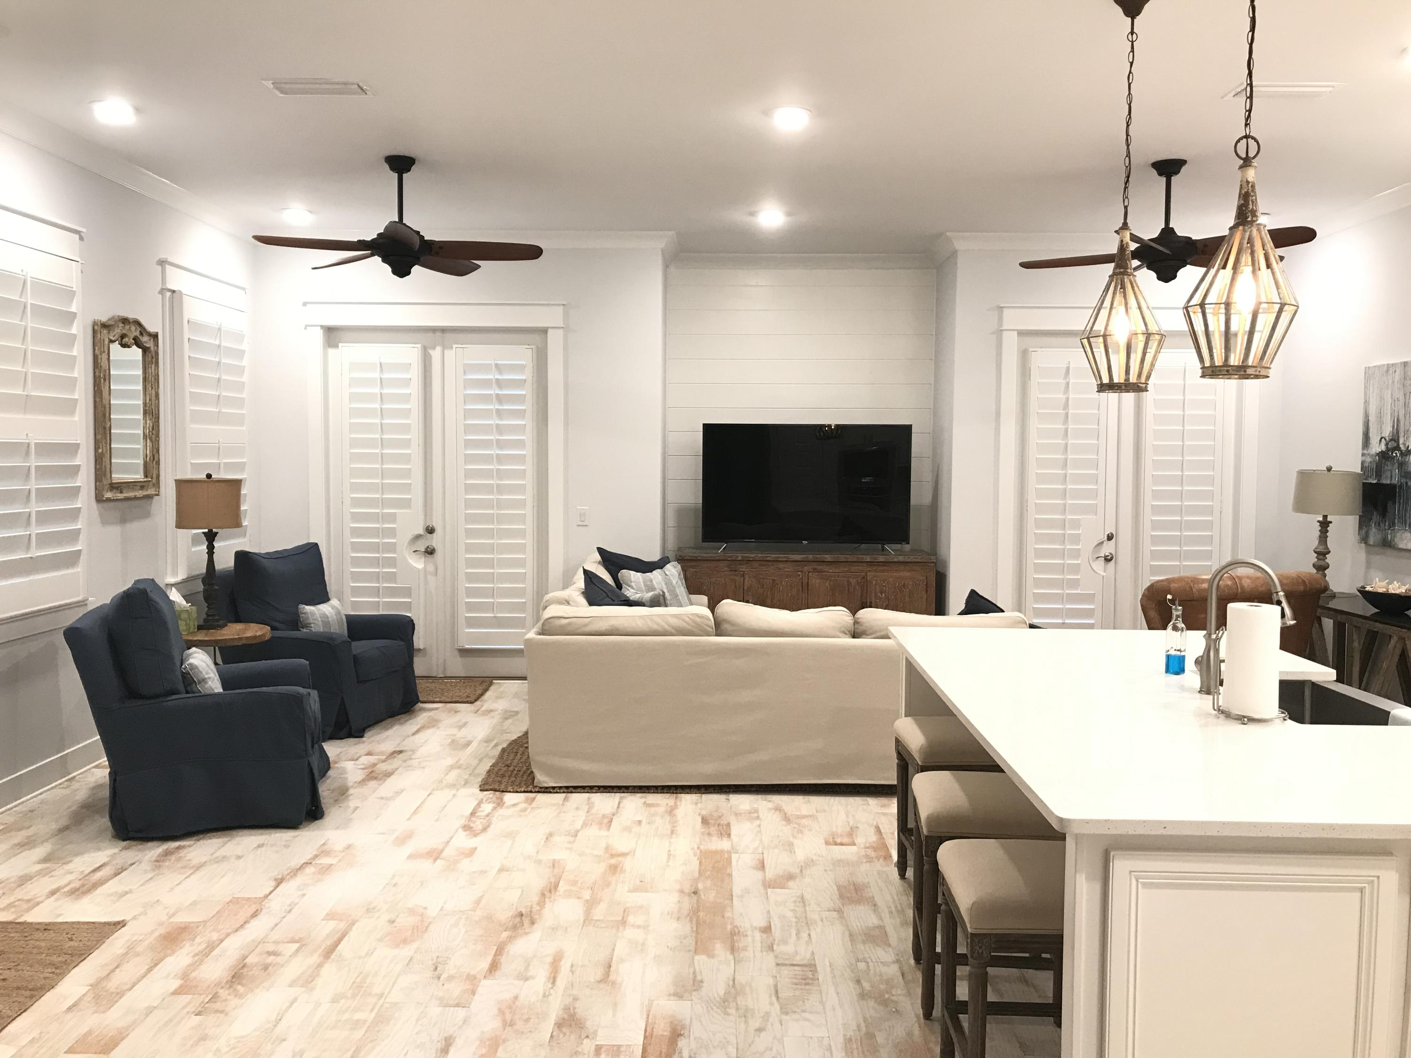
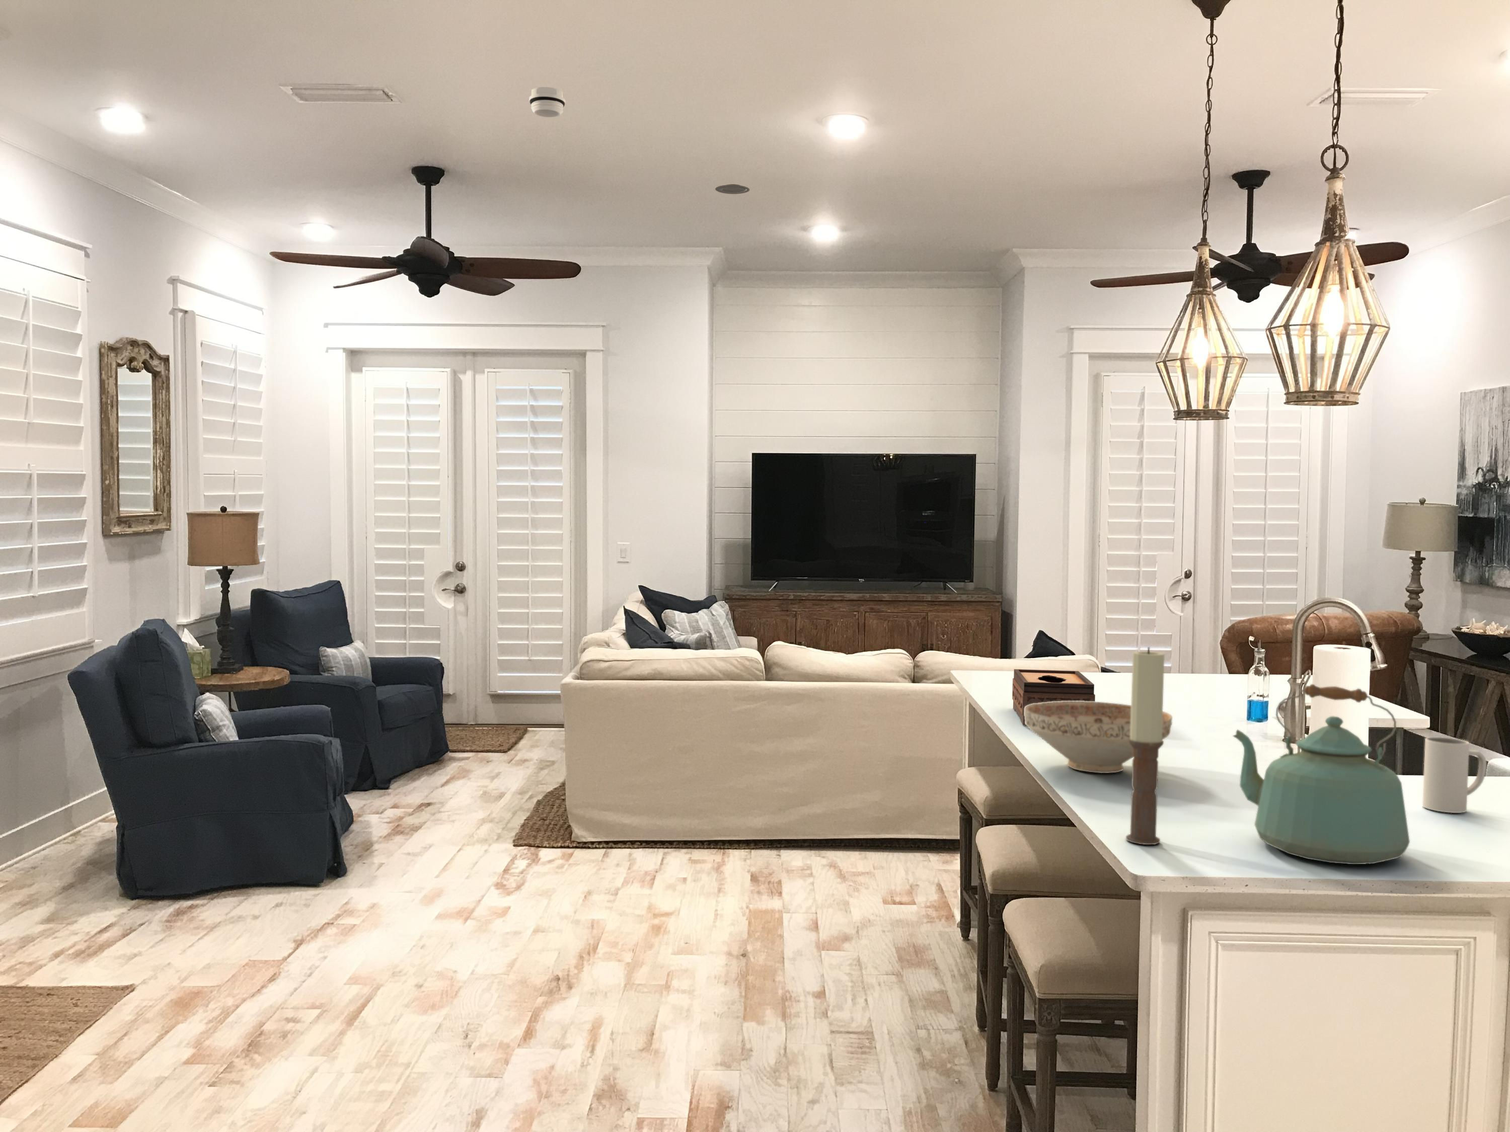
+ tissue box [1012,668,1096,725]
+ decorative bowl [1024,700,1172,774]
+ candle [1126,647,1165,845]
+ mug [1422,736,1487,813]
+ recessed light [715,183,750,195]
+ smoke detector [528,87,566,118]
+ kettle [1232,684,1410,864]
